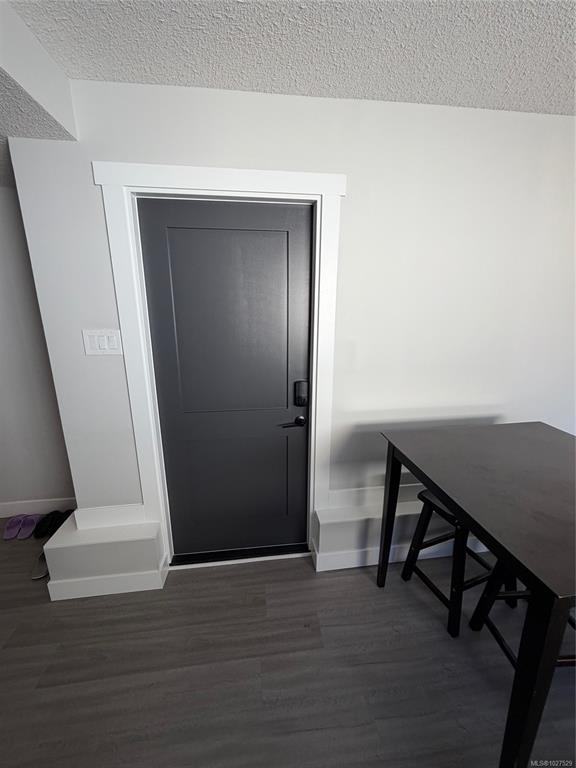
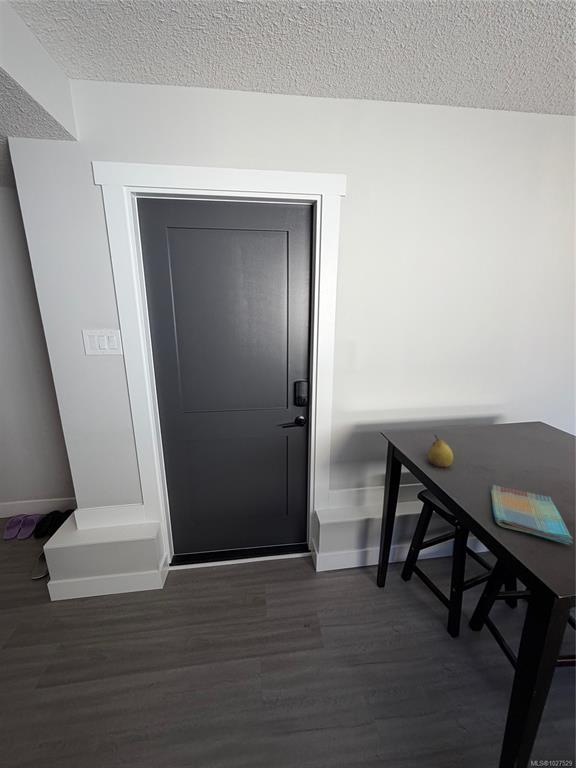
+ dish towel [489,484,574,546]
+ fruit [427,434,454,468]
